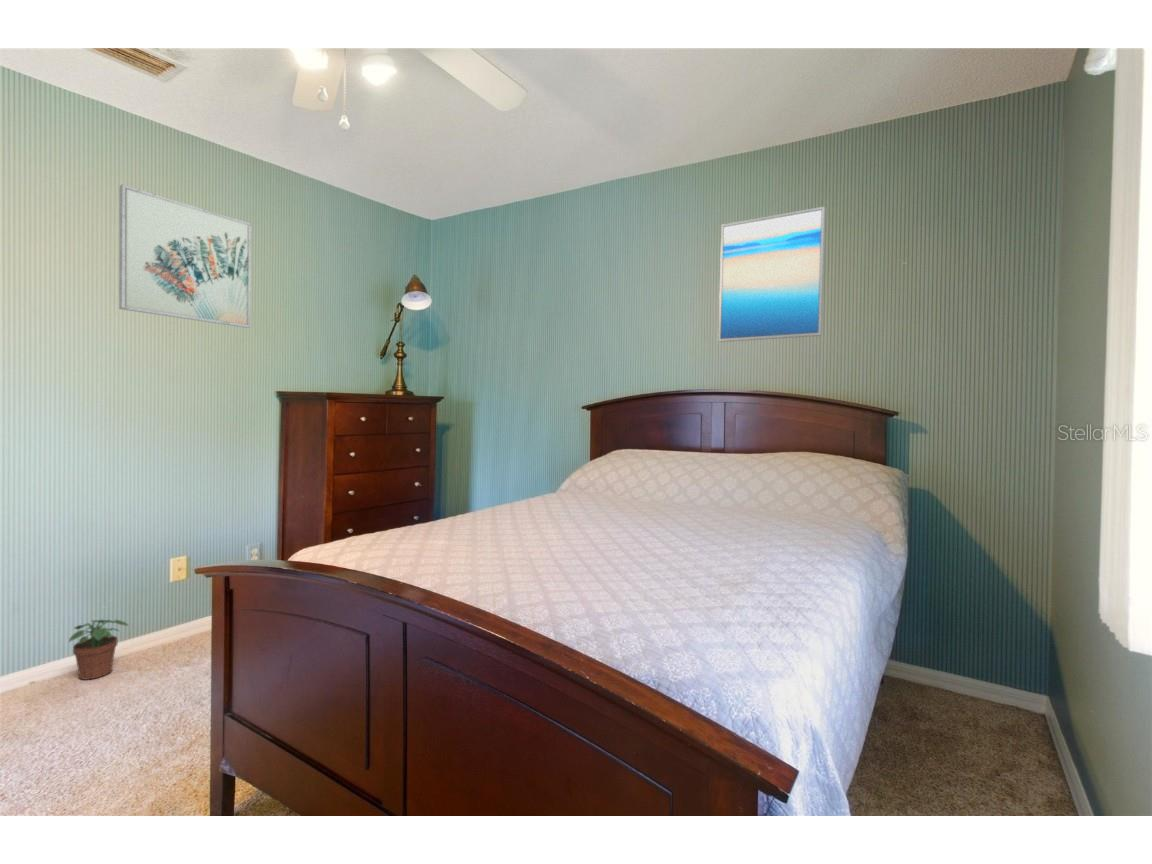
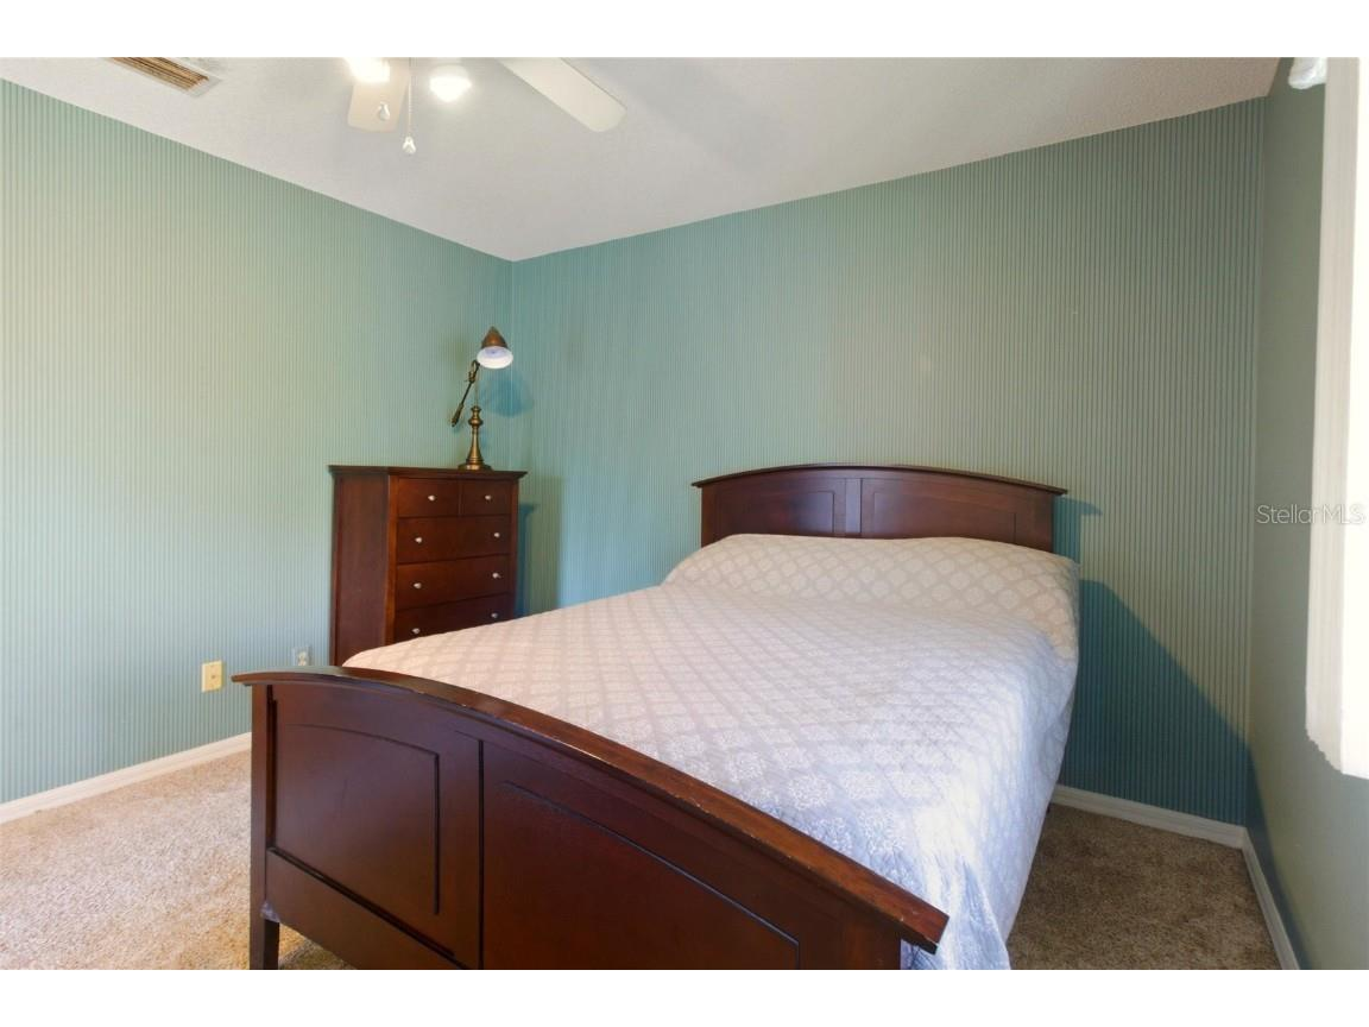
- wall art [118,184,252,329]
- wall art [717,206,827,343]
- potted plant [68,618,129,681]
